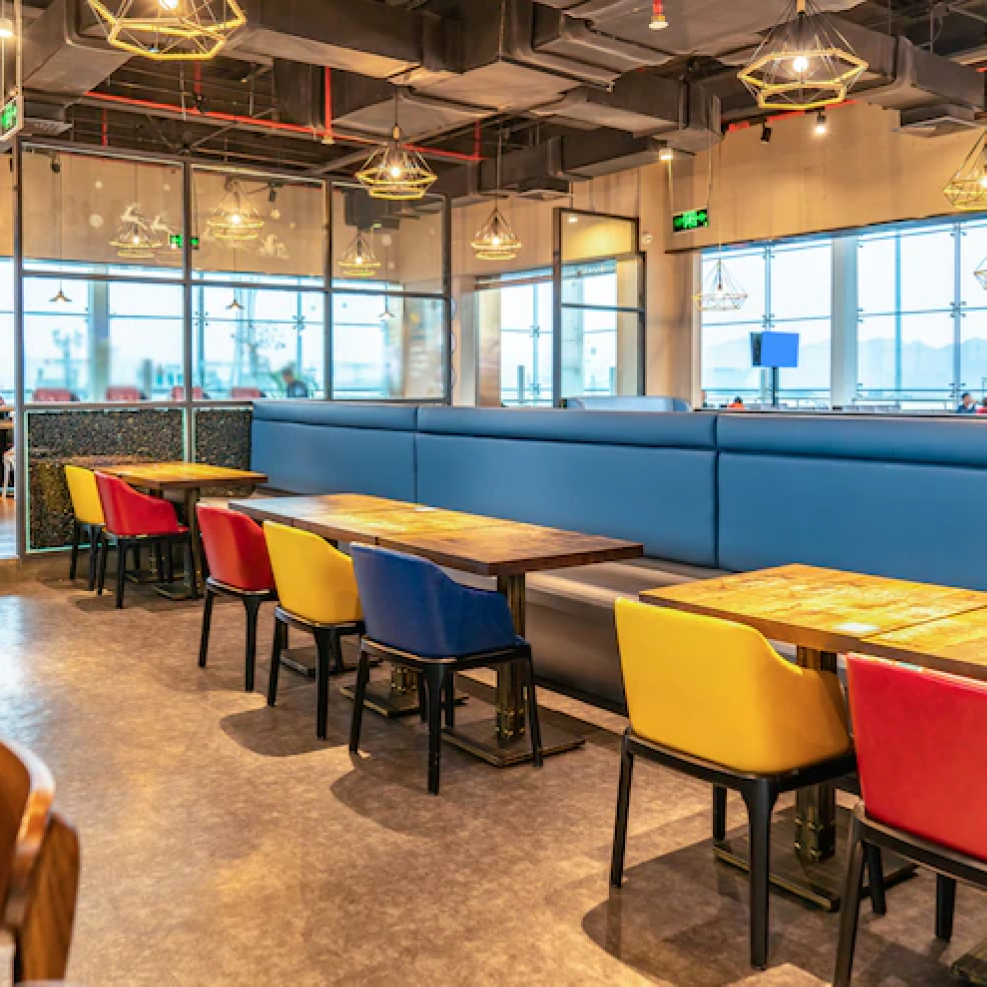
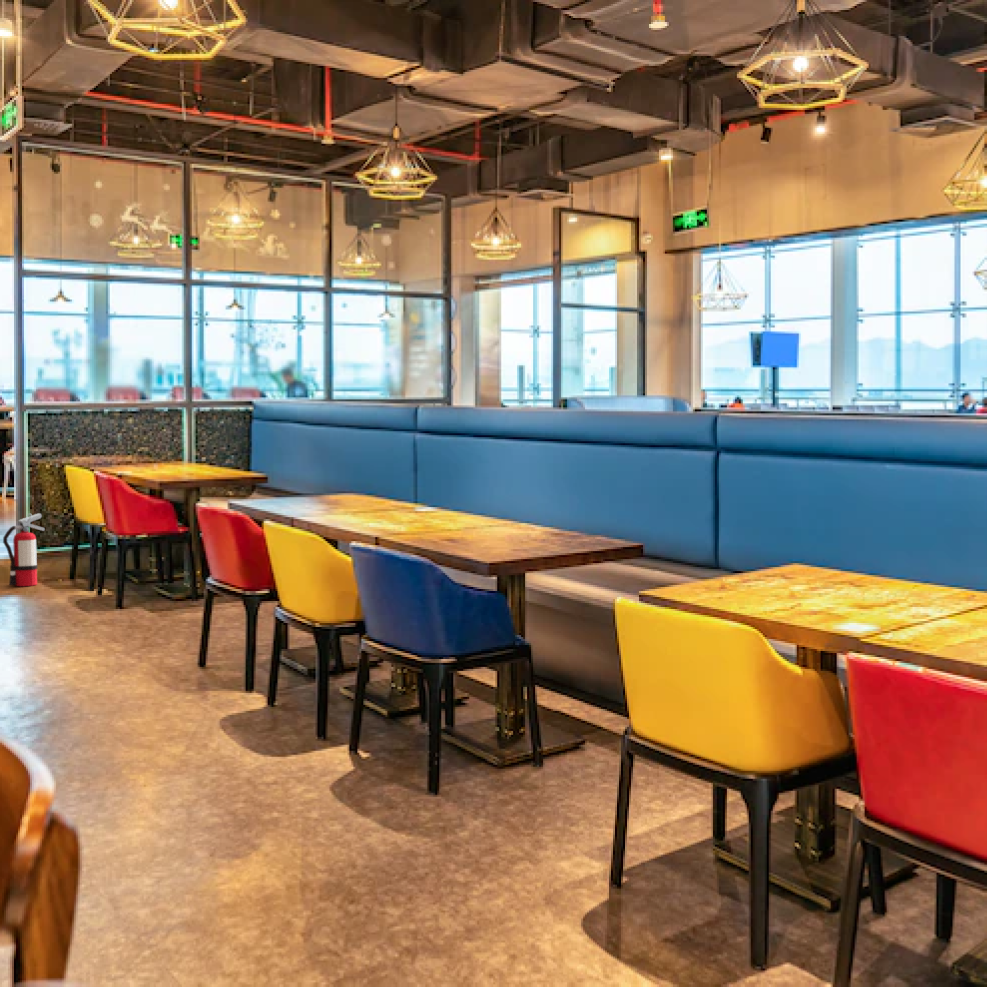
+ fire extinguisher [2,512,45,587]
